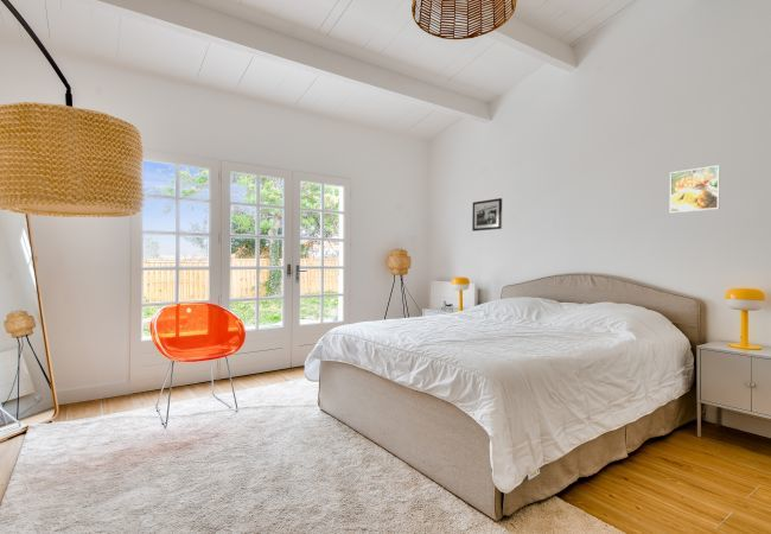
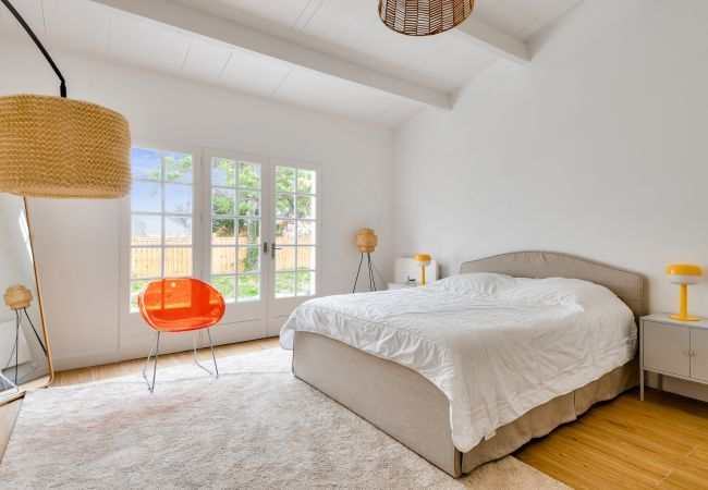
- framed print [669,164,721,214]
- picture frame [471,197,503,233]
